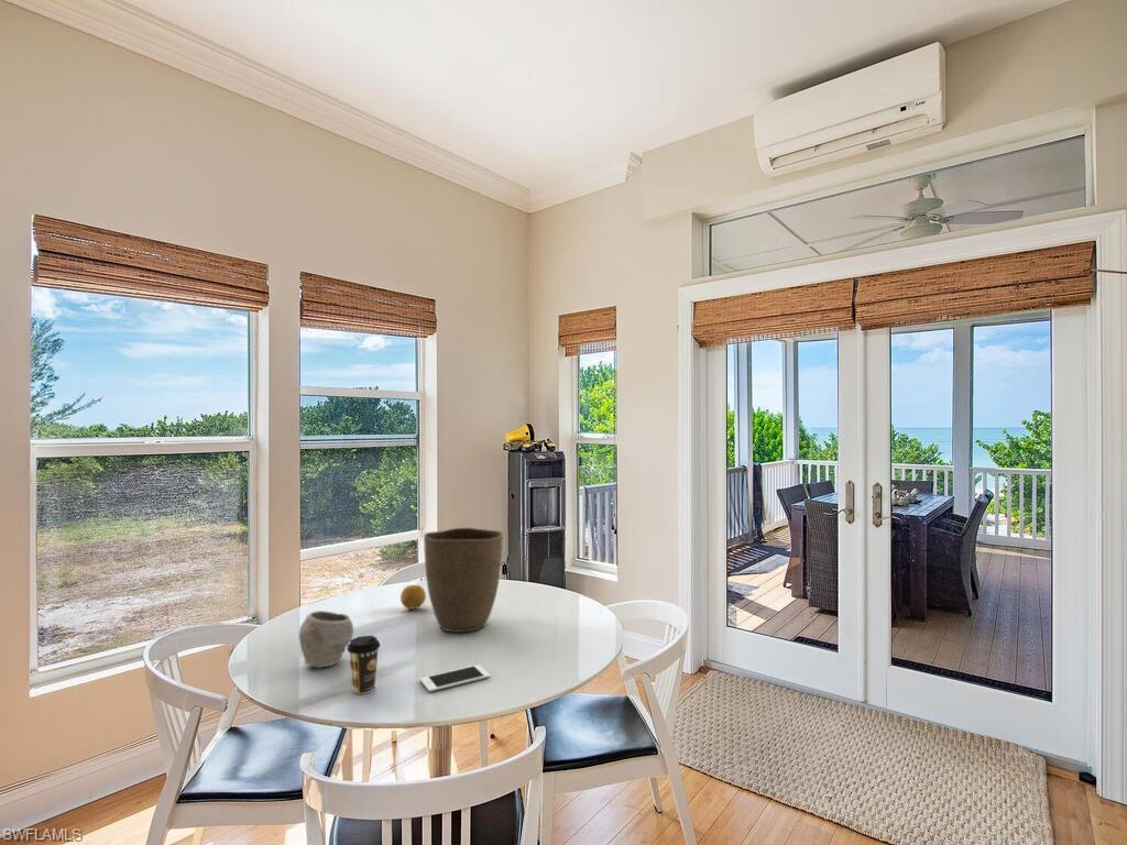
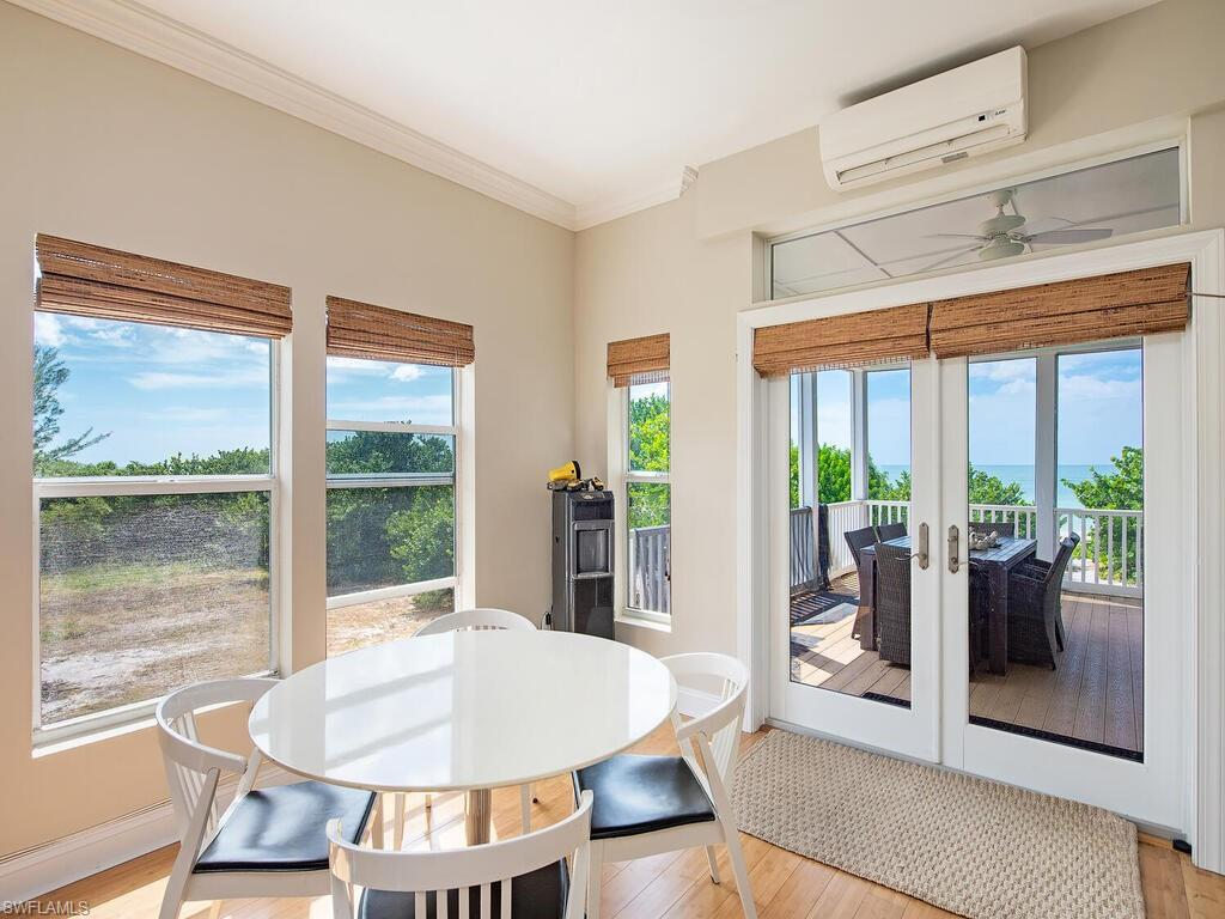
- fruit [400,584,427,610]
- cell phone [419,663,491,693]
- bowl [297,610,354,669]
- coffee cup [346,635,381,695]
- vase [423,527,504,633]
